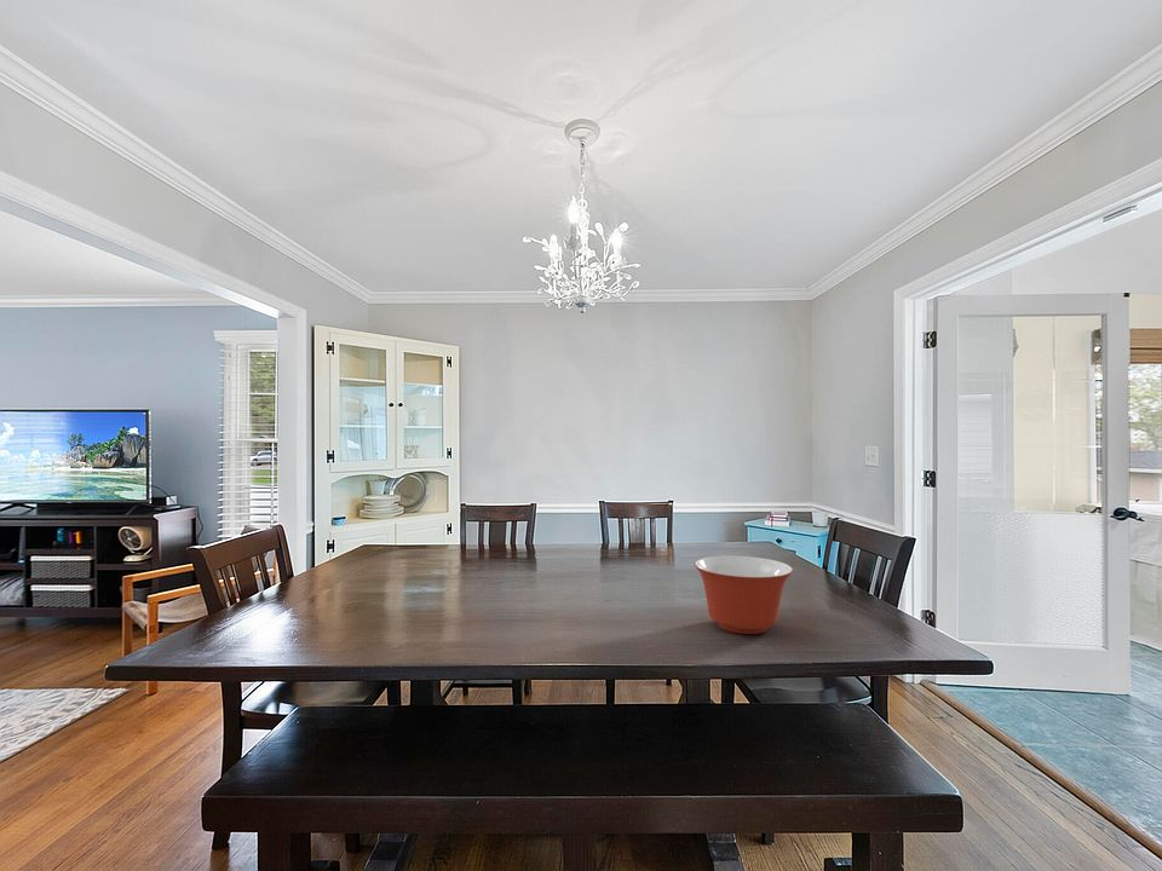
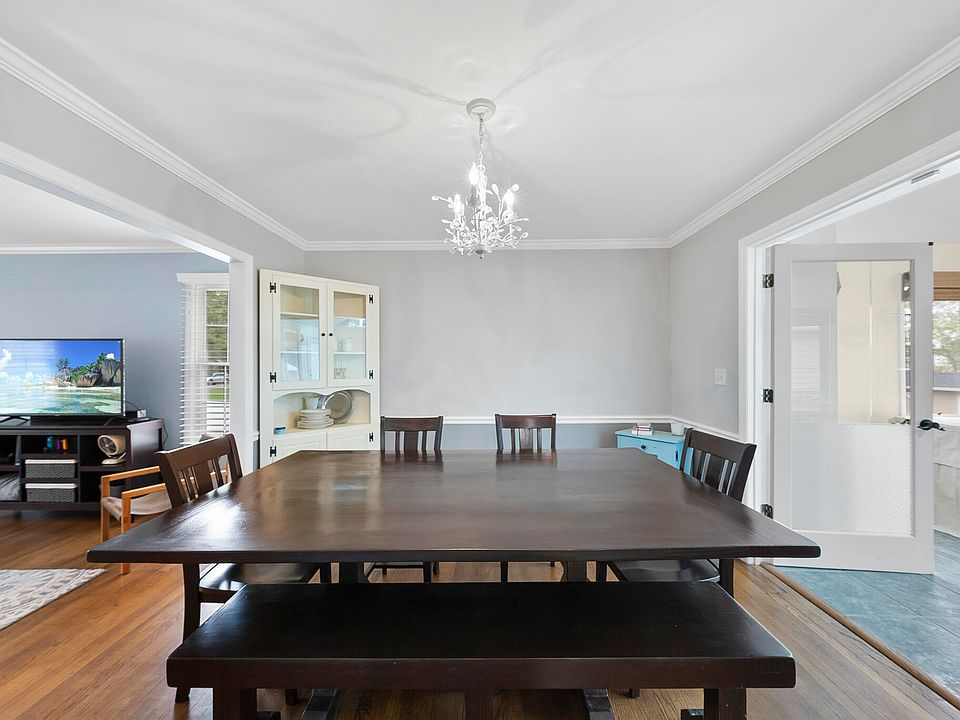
- mixing bowl [694,555,794,635]
